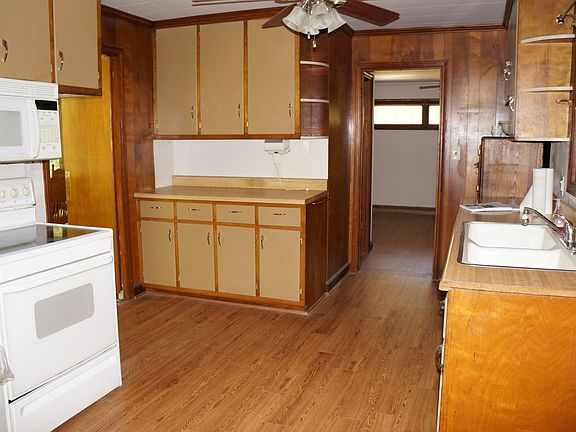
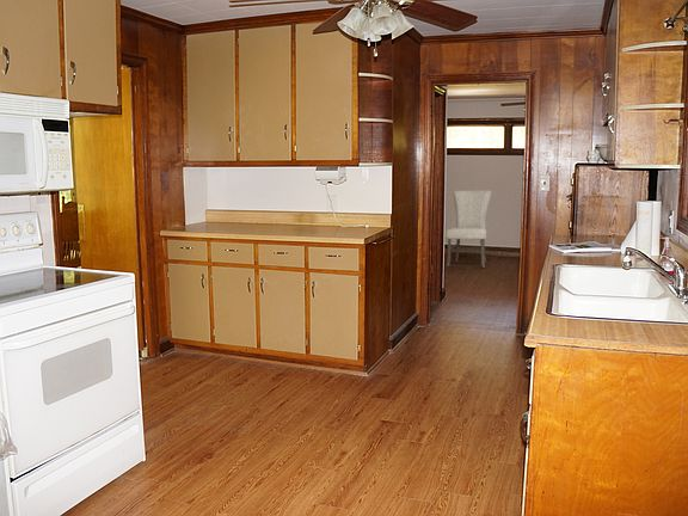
+ chair [446,190,492,269]
